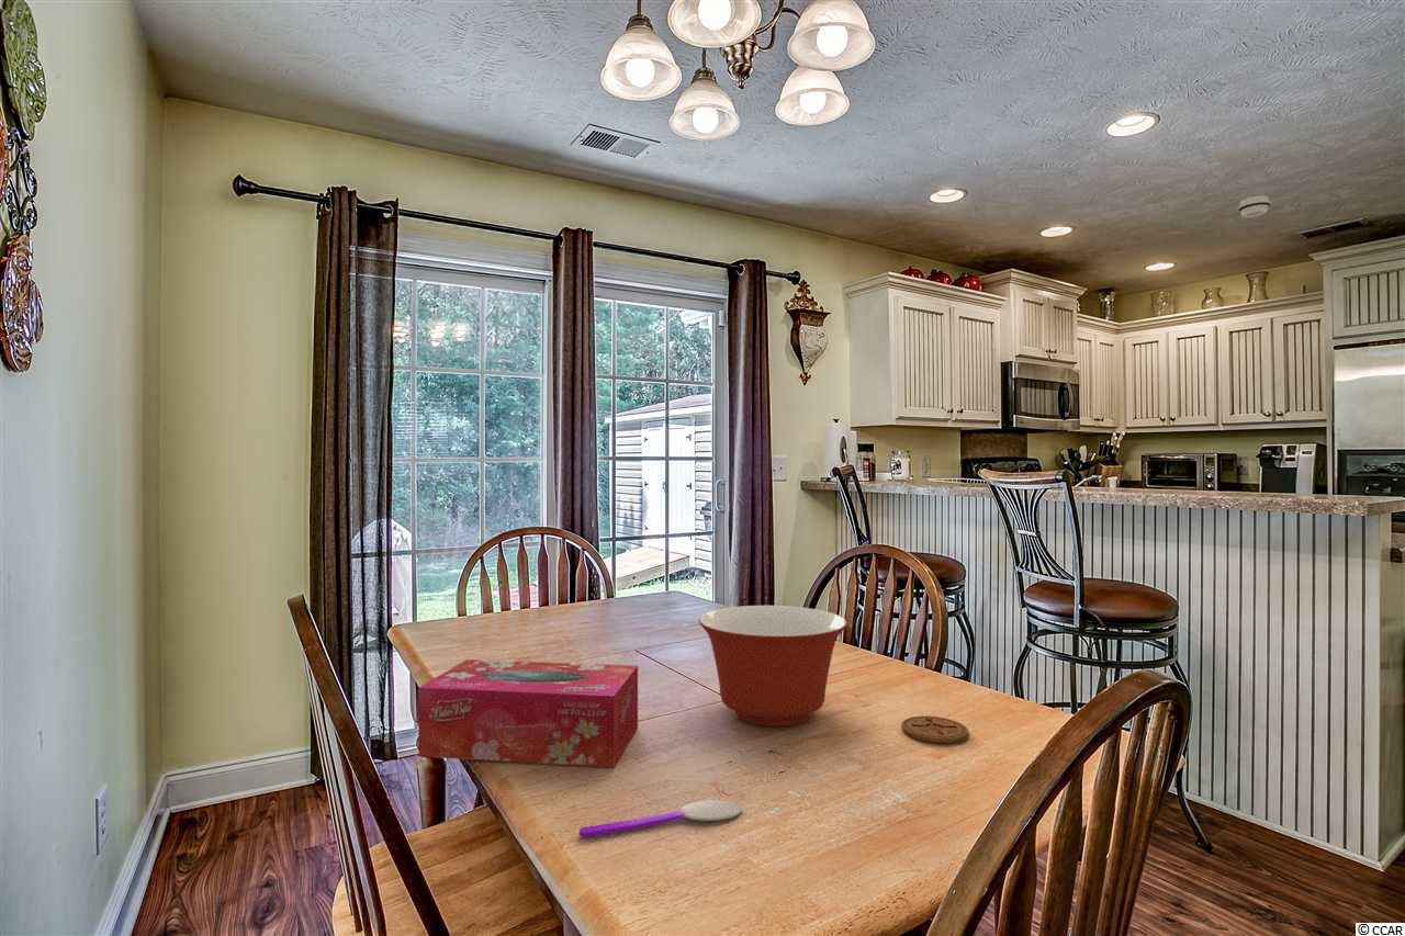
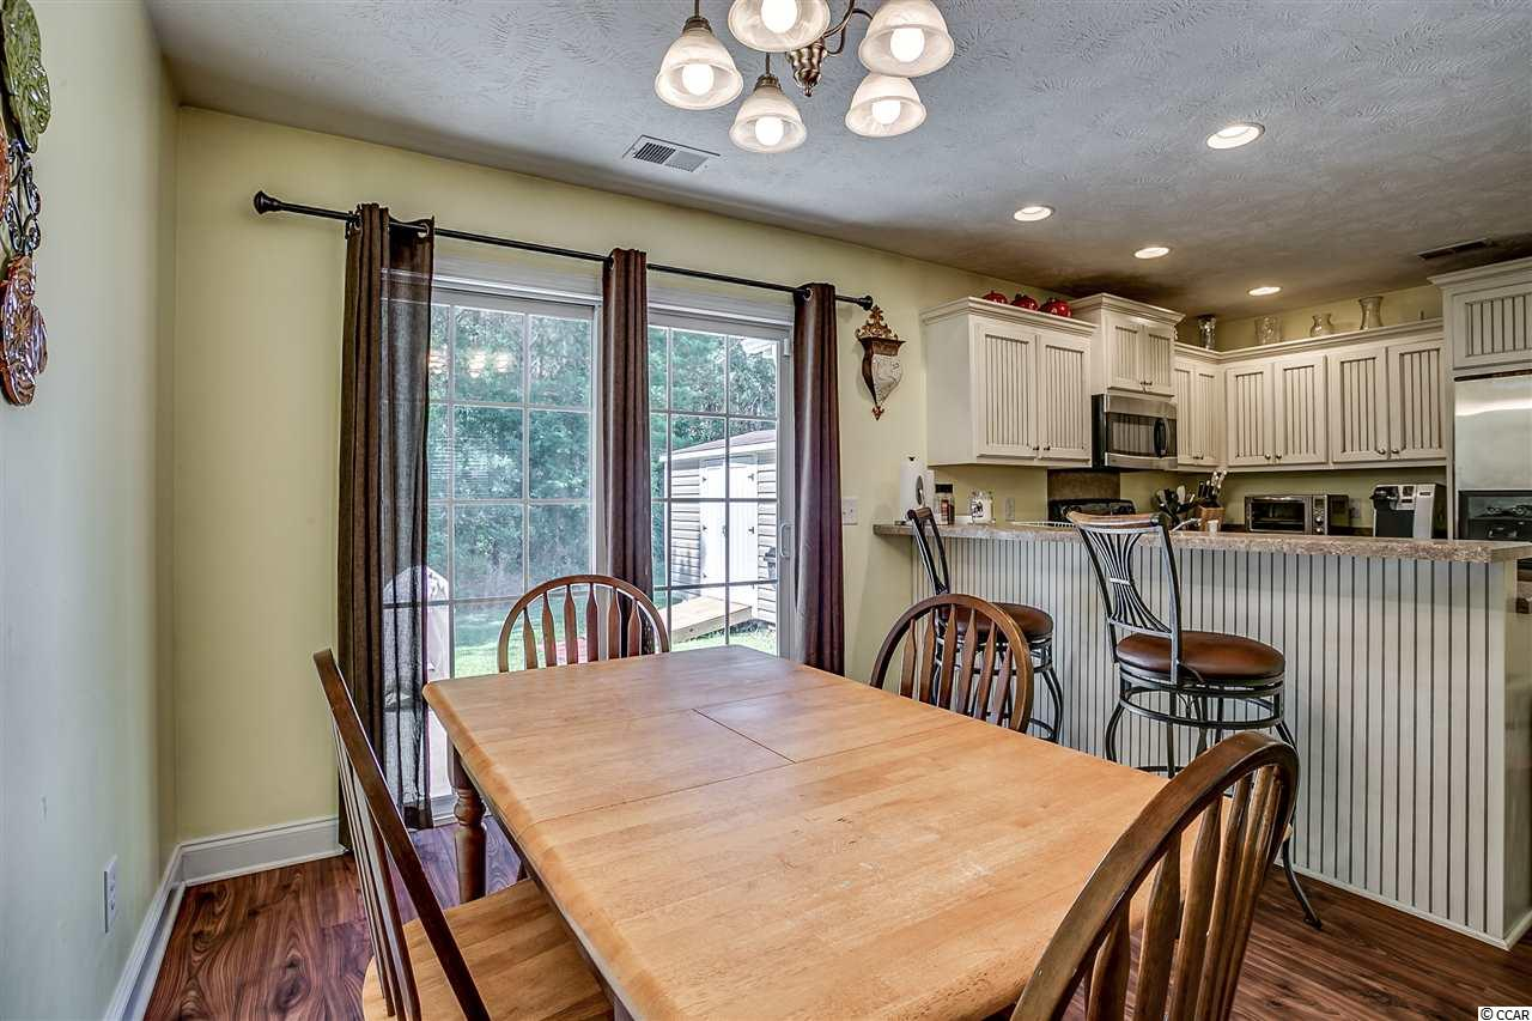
- tissue box [417,658,639,768]
- coaster [901,715,969,744]
- spoon [578,799,743,838]
- mixing bowl [697,605,848,728]
- smoke detector [1237,194,1271,218]
